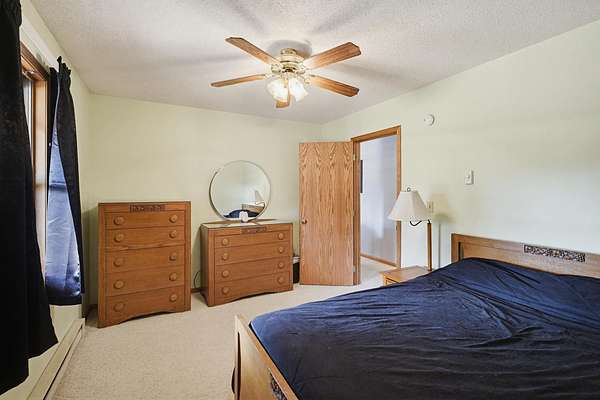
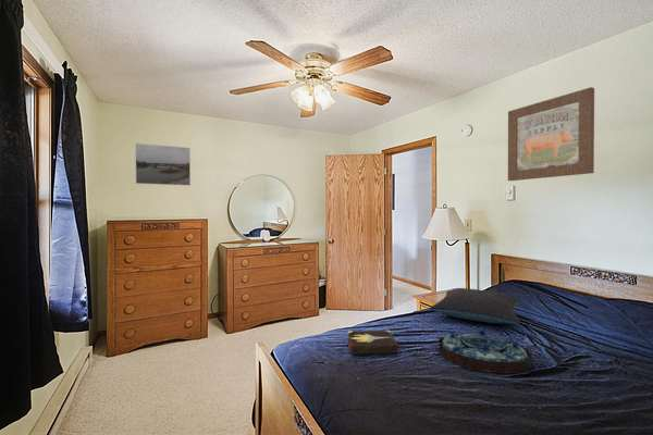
+ pillow [429,287,521,325]
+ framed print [134,142,192,187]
+ wall art [507,86,595,182]
+ hardback book [347,330,403,356]
+ serving tray [436,328,534,375]
